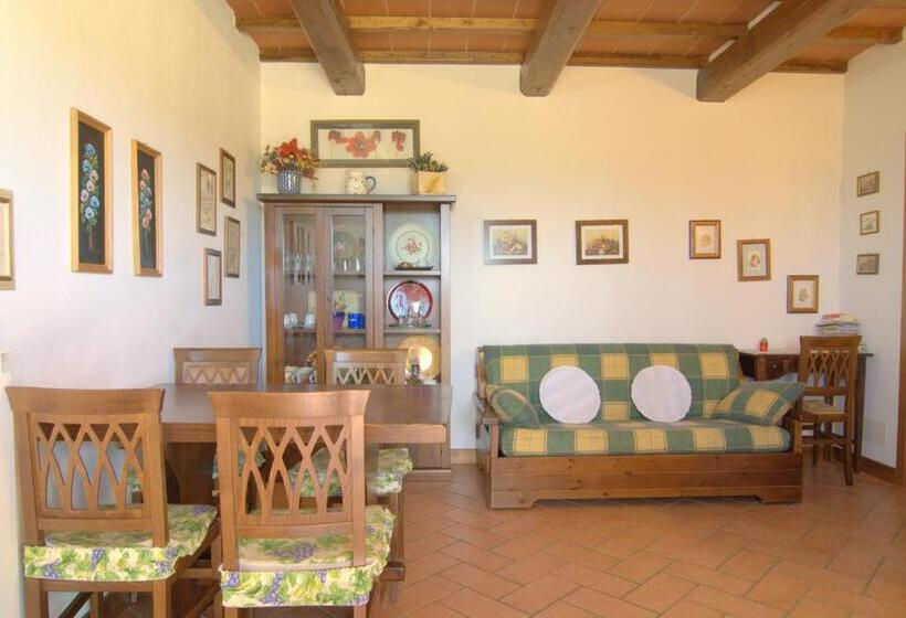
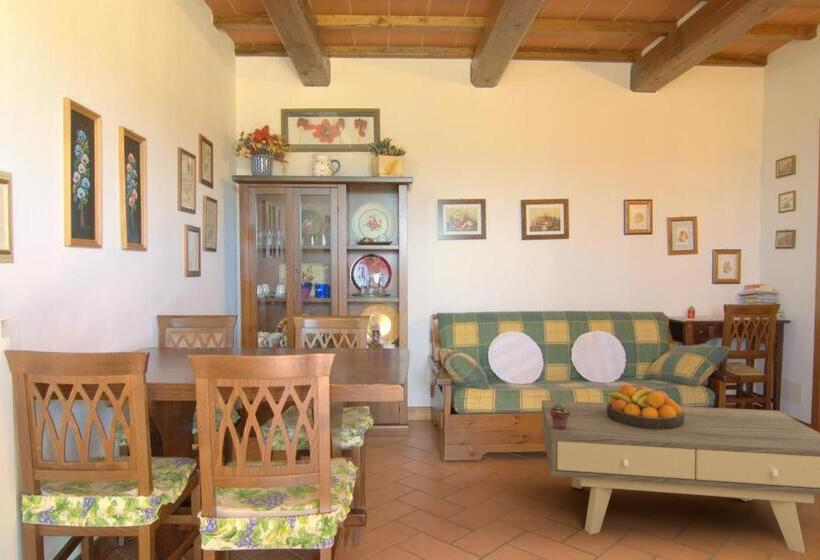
+ potted succulent [550,402,570,430]
+ fruit bowl [605,384,684,430]
+ coffee table [541,399,820,555]
